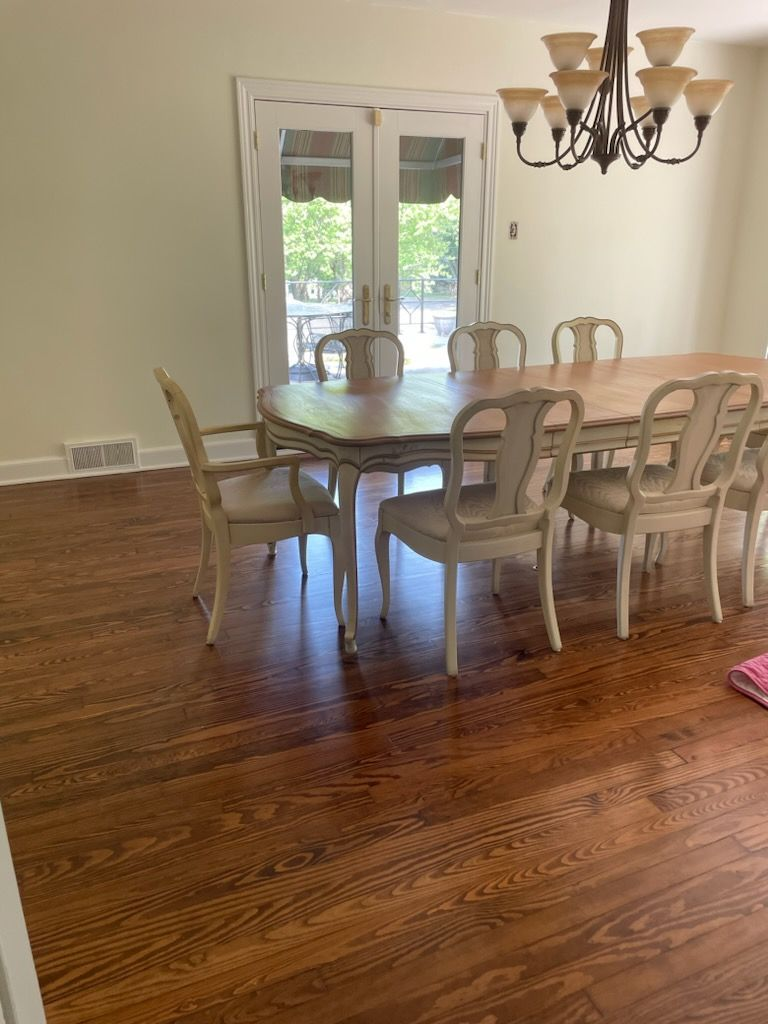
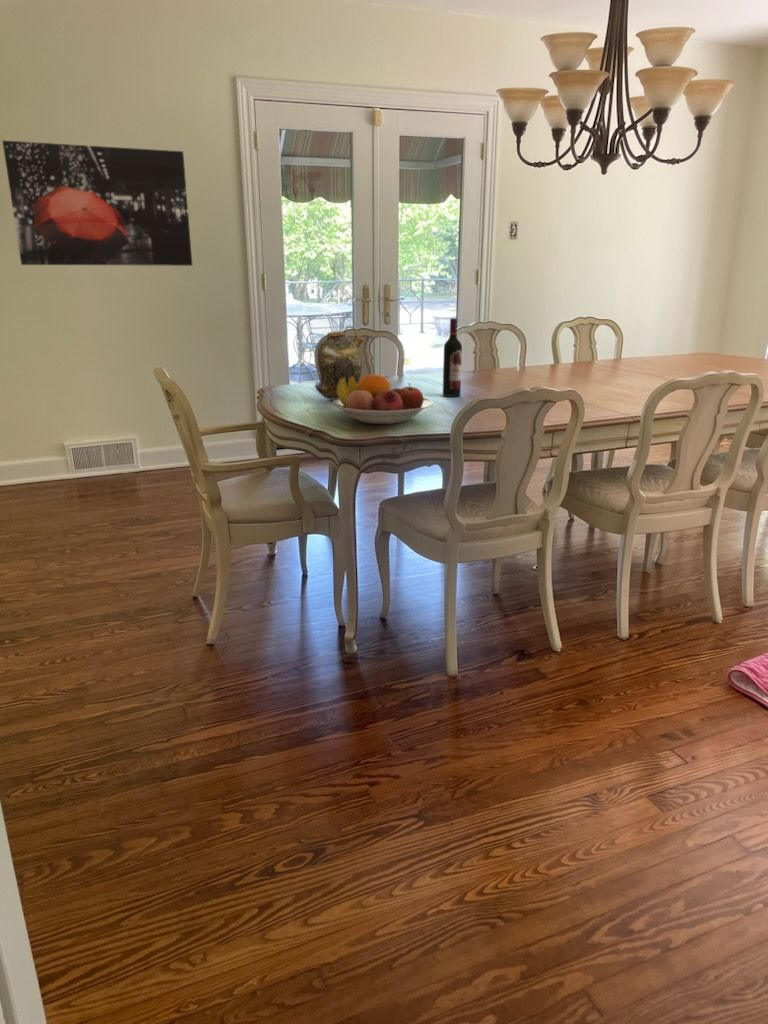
+ wall art [1,140,193,267]
+ fruit bowl [331,373,434,425]
+ wine bottle [442,317,463,398]
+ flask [314,325,365,401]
